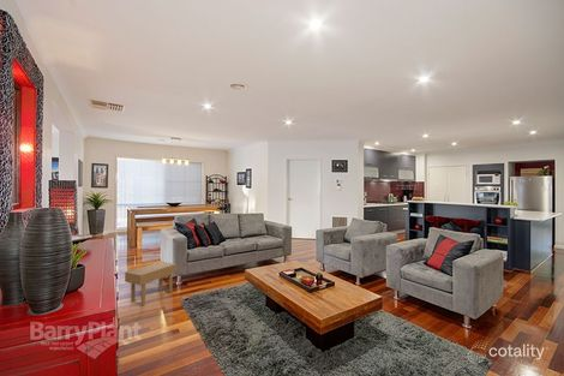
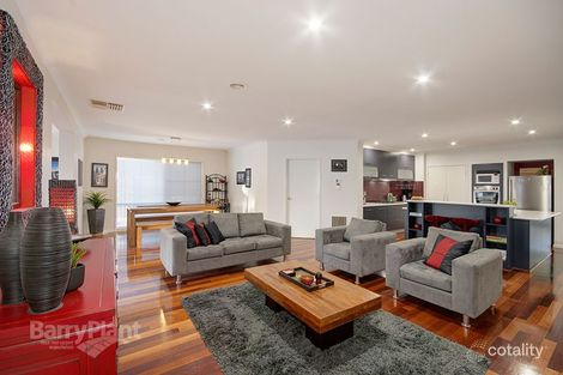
- side table [124,261,178,306]
